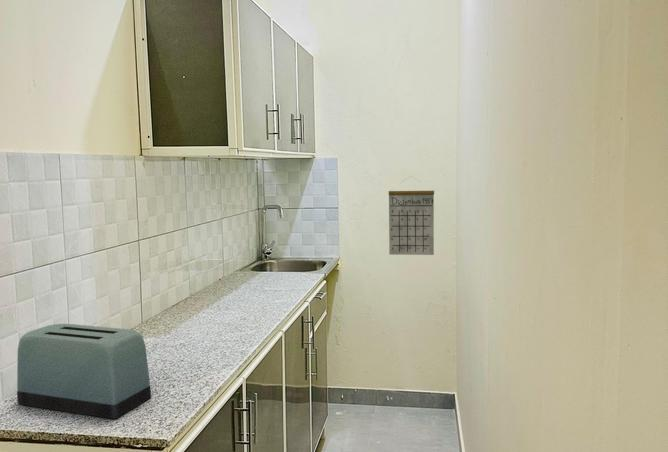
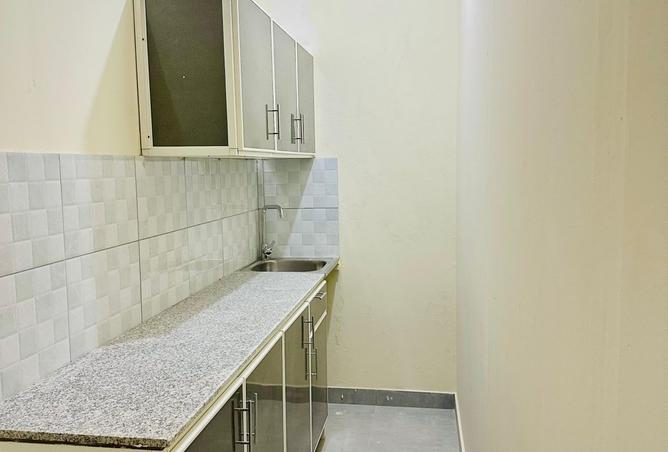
- toaster [16,323,152,420]
- calendar [388,175,435,256]
